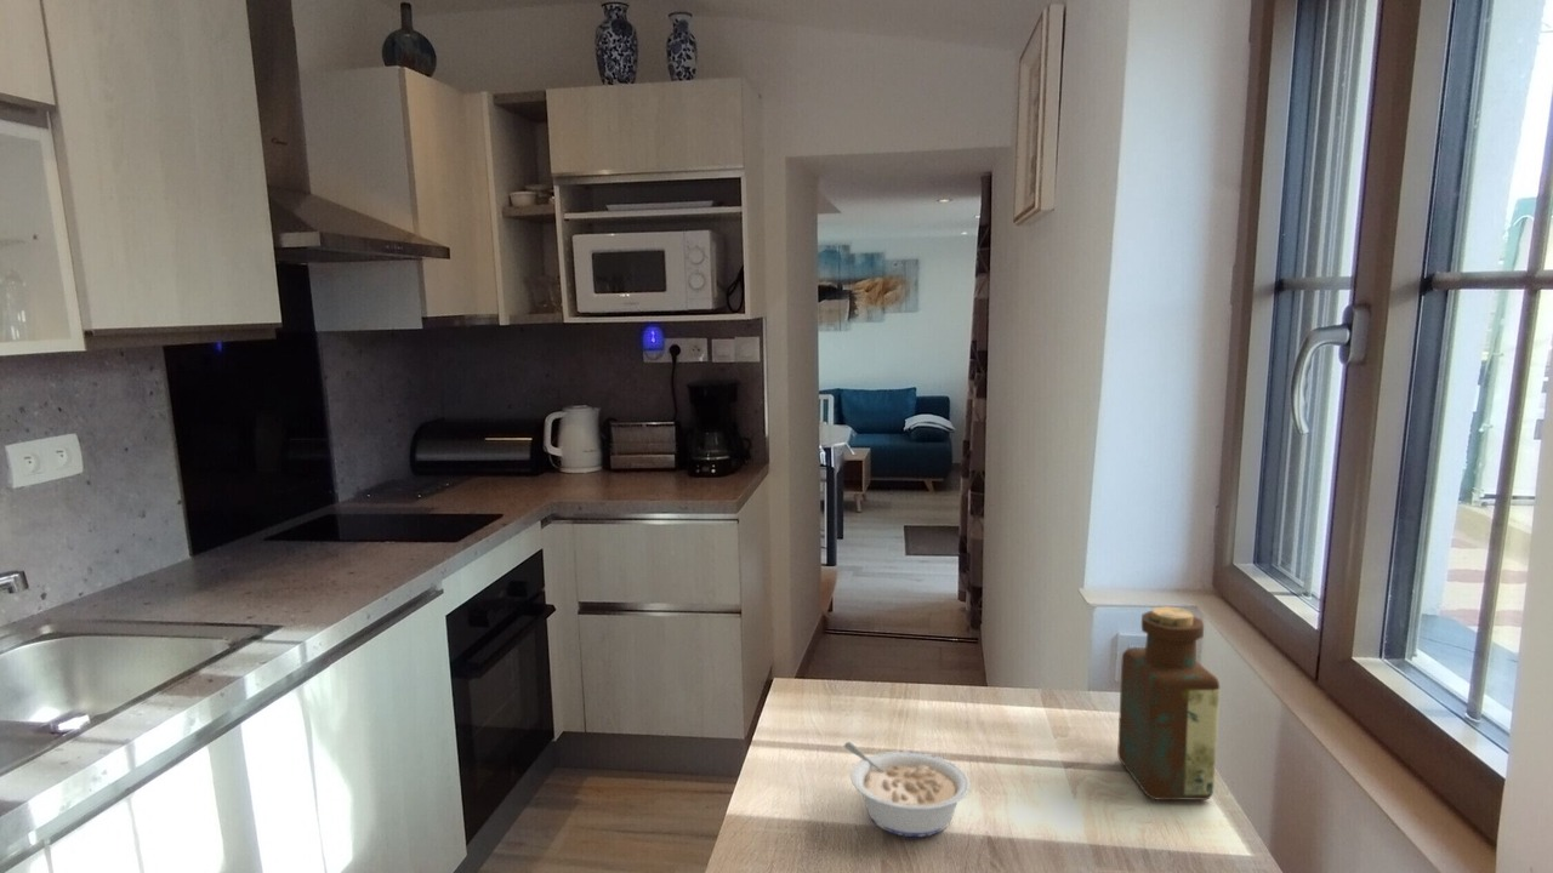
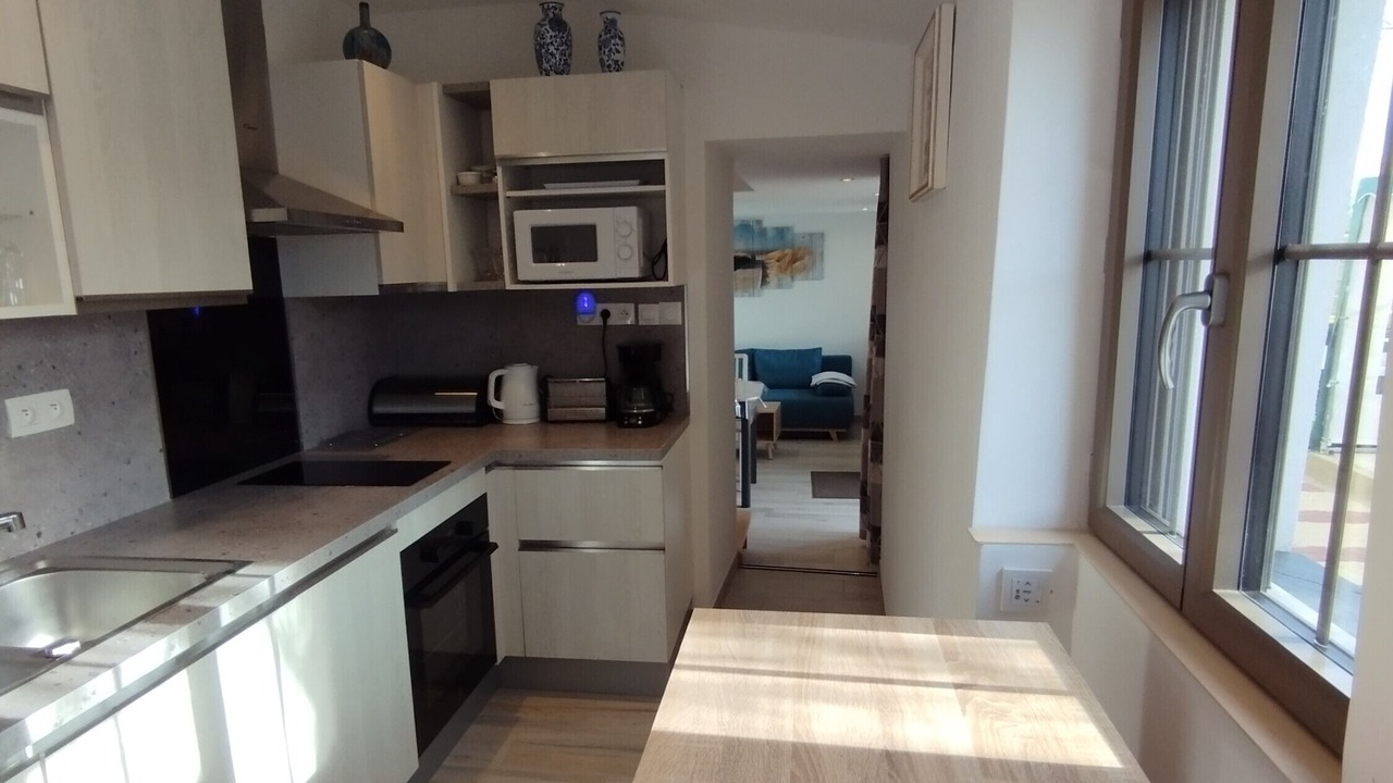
- bottle [1116,605,1221,801]
- legume [843,741,971,838]
